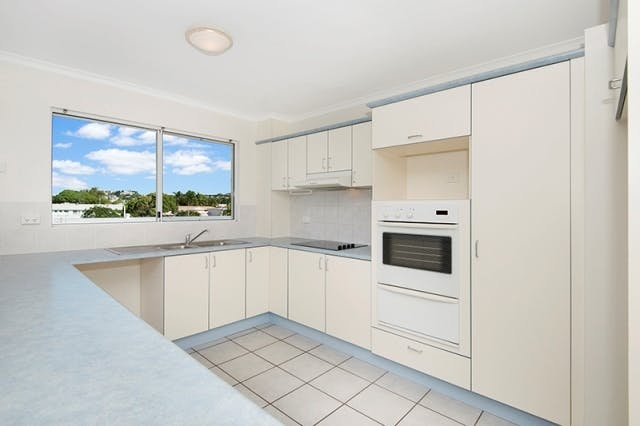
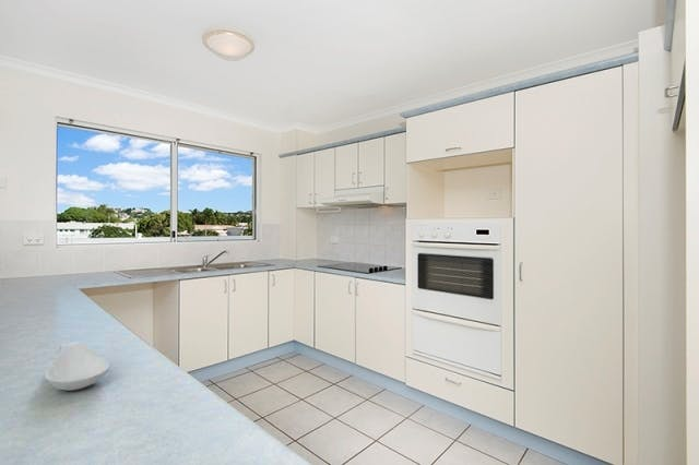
+ spoon rest [44,341,111,392]
